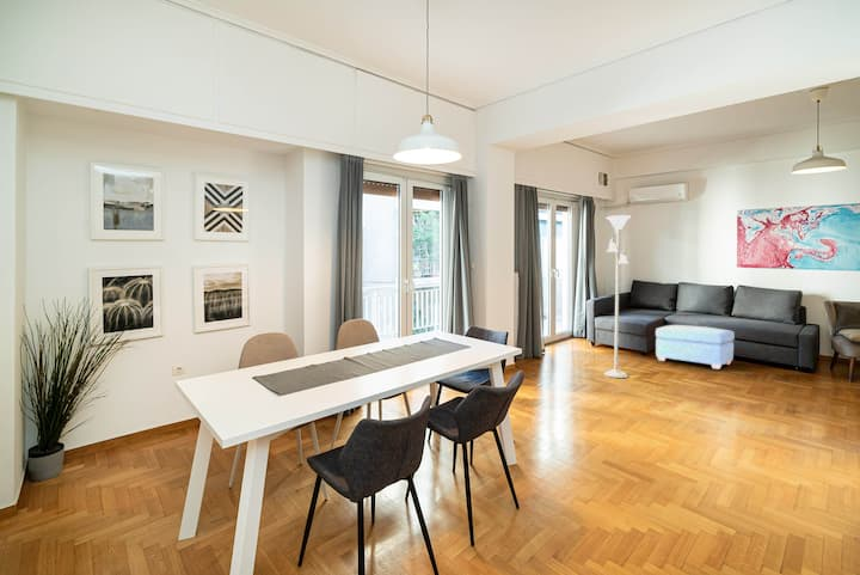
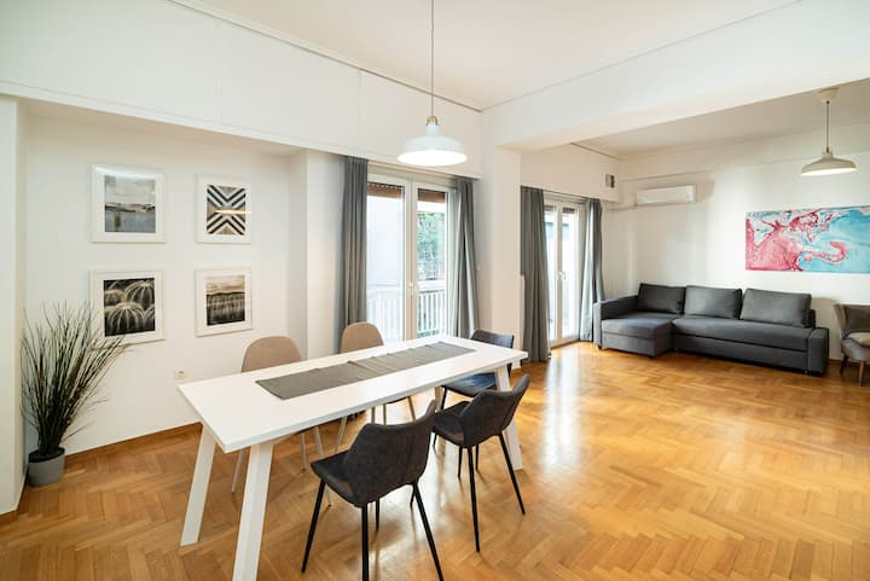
- ottoman [655,324,736,371]
- floor lamp [603,214,632,379]
